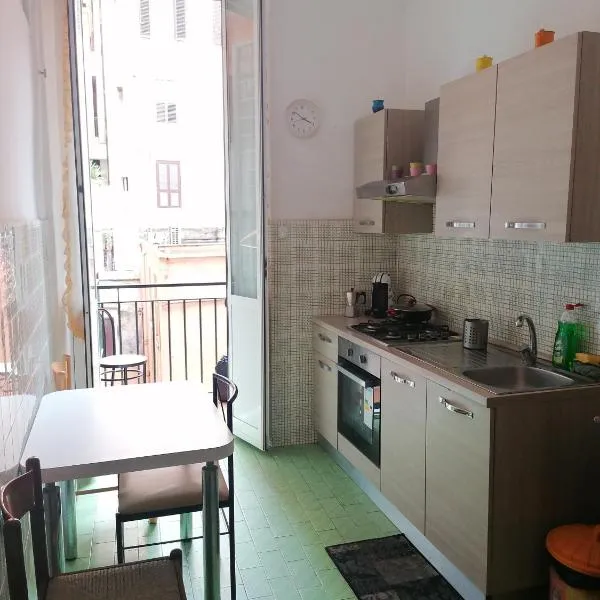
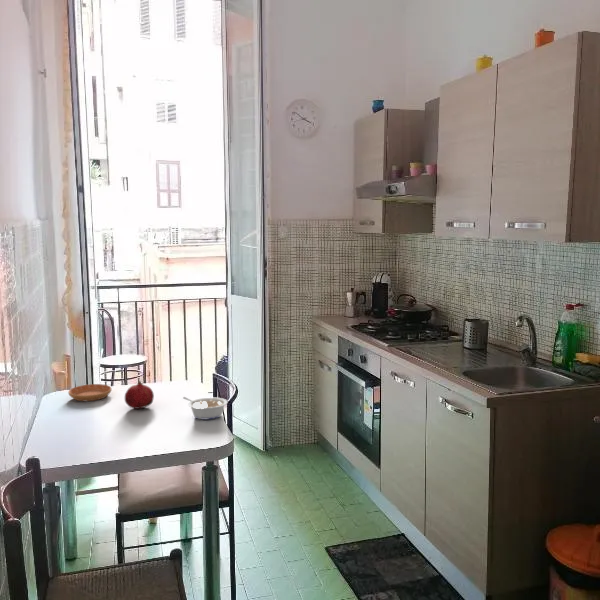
+ fruit [124,380,155,410]
+ legume [182,396,229,420]
+ saucer [67,383,112,402]
